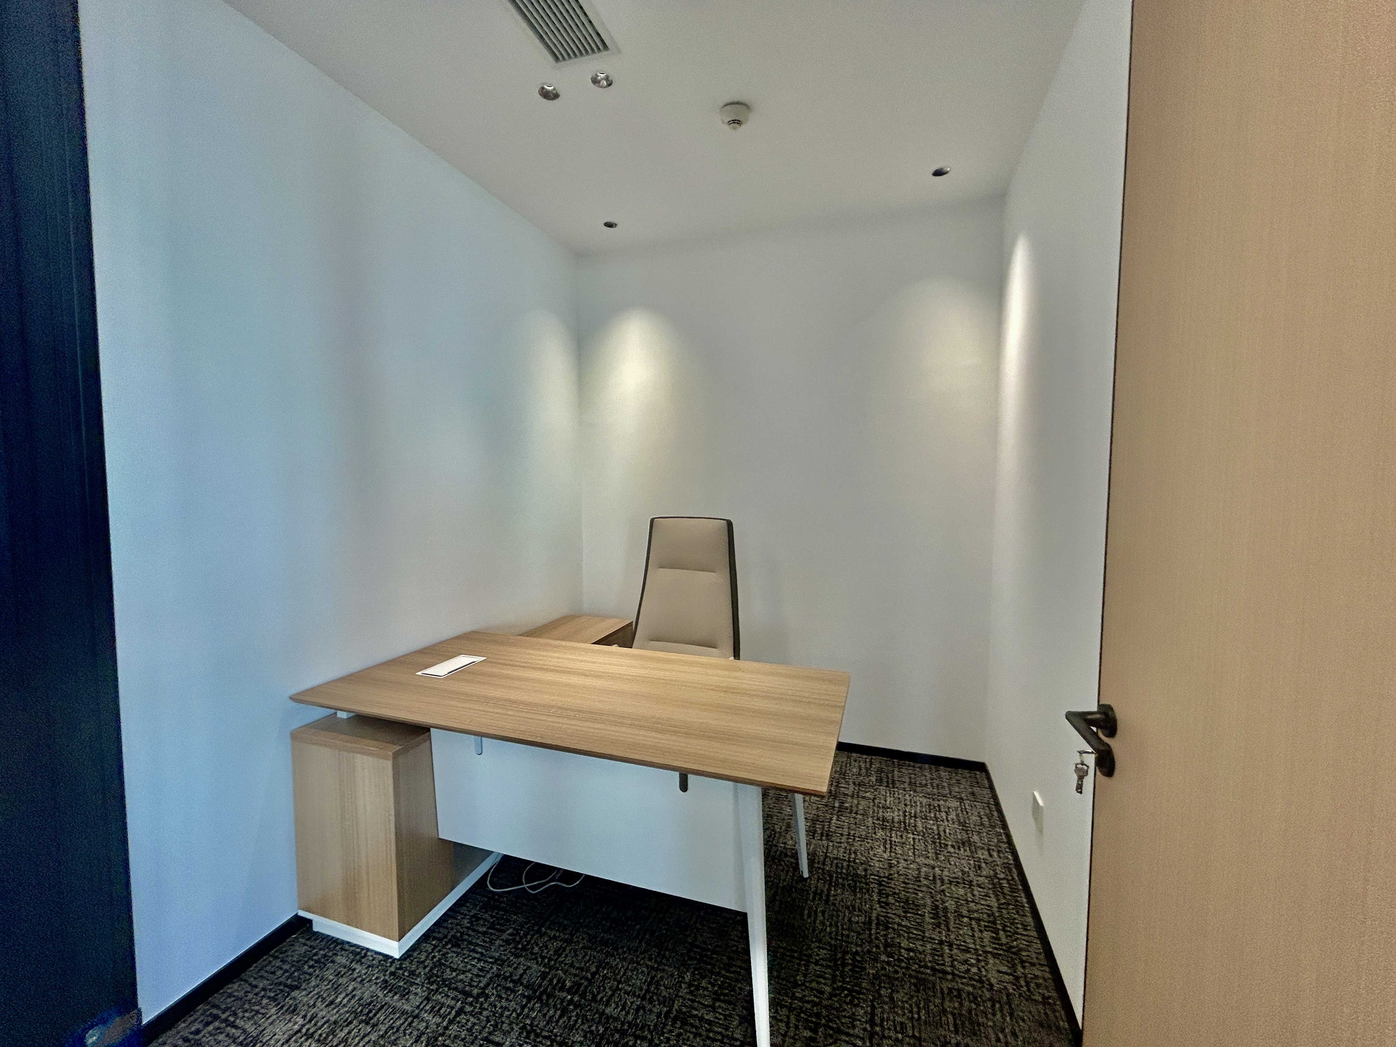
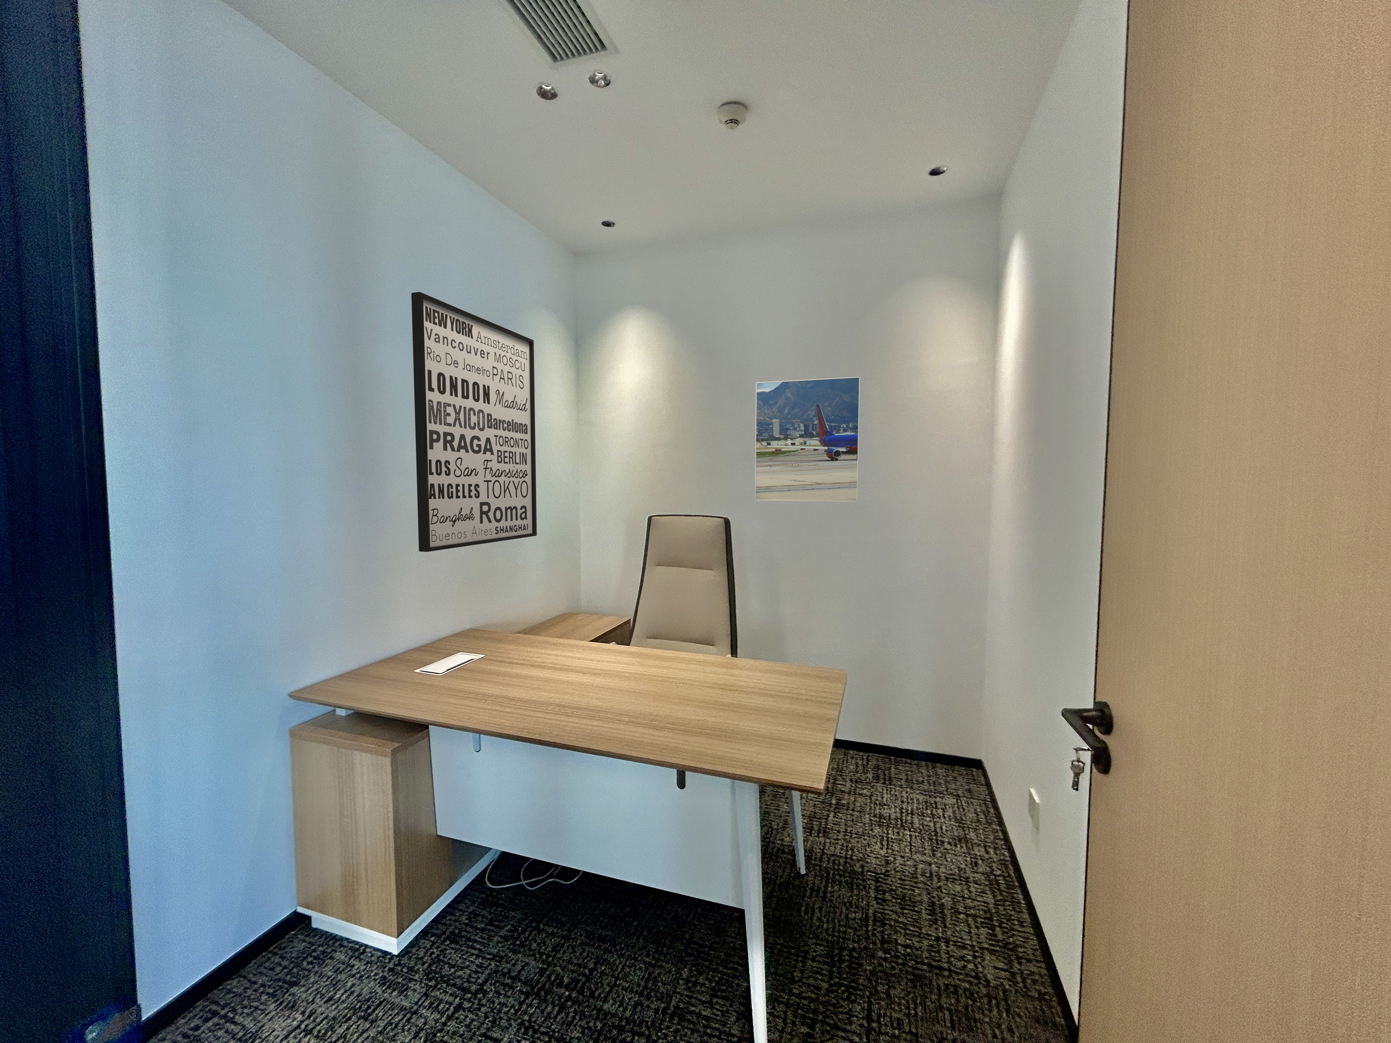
+ wall art [411,291,537,552]
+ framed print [755,376,861,502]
